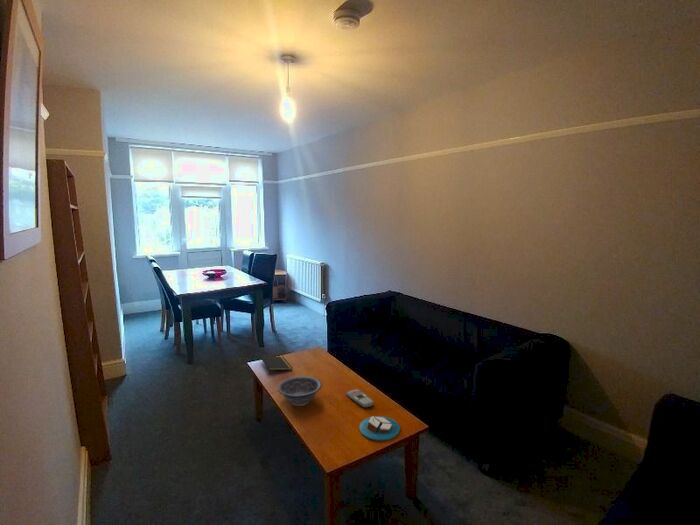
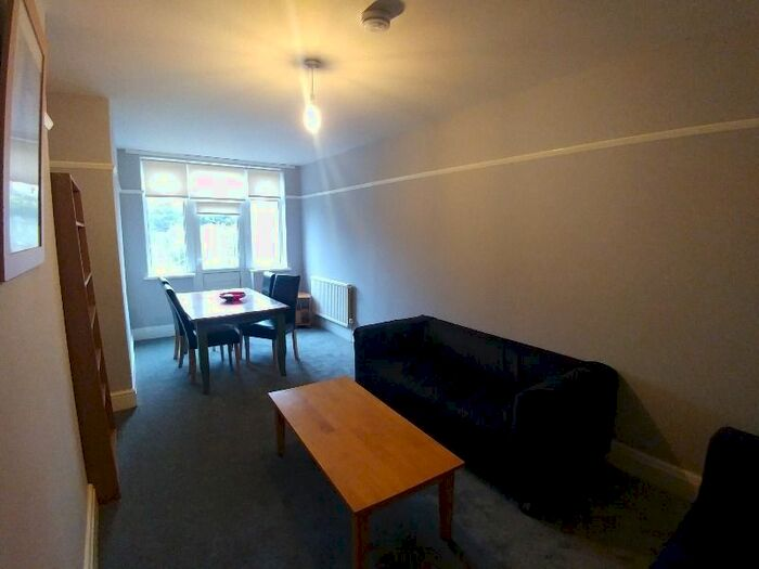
- notepad [260,356,294,376]
- candle [358,415,401,442]
- decorative bowl [277,375,323,407]
- remote control [345,388,375,409]
